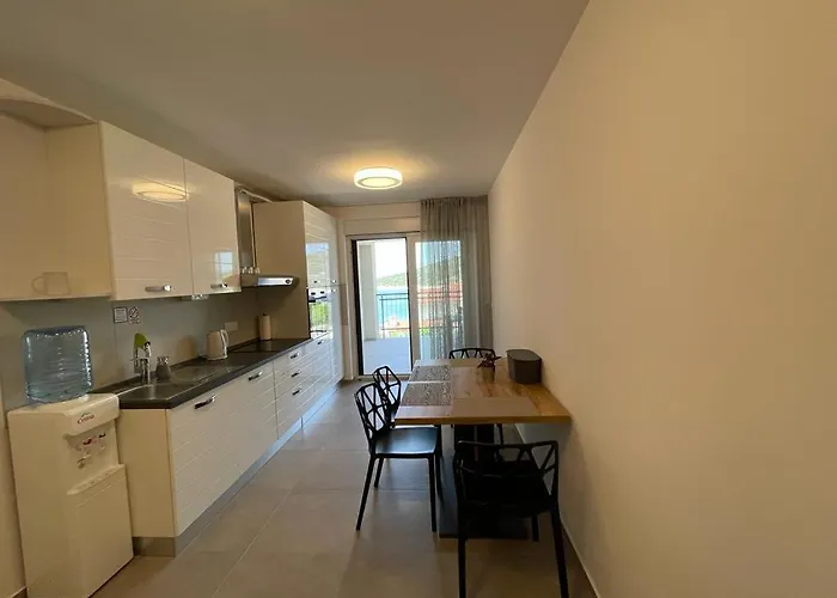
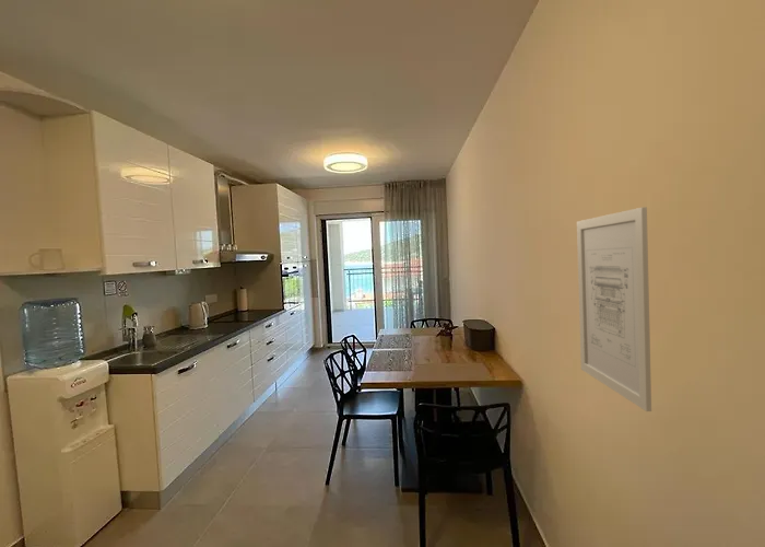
+ wall art [576,206,652,412]
